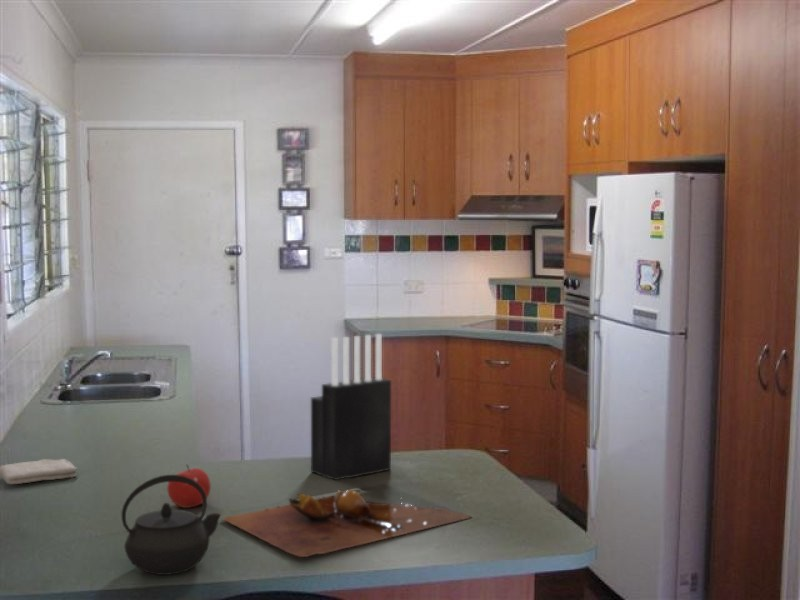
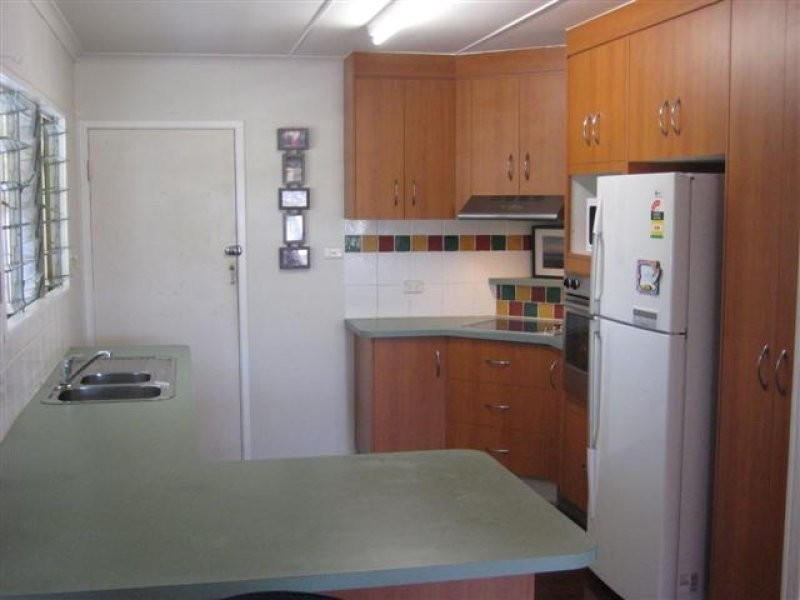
- cutting board [221,489,473,558]
- kettle [121,474,222,576]
- knife block [310,333,392,481]
- fruit [166,464,212,509]
- washcloth [0,458,79,485]
